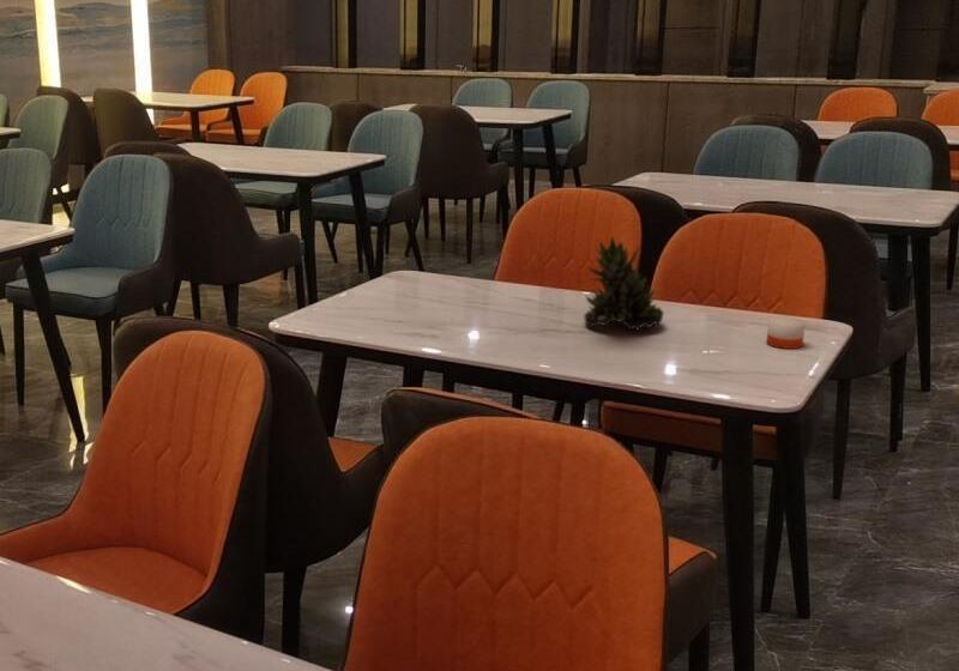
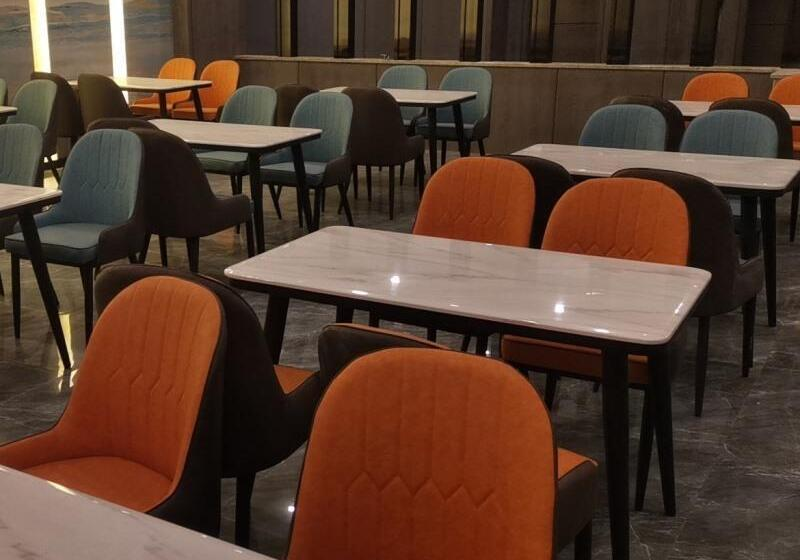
- candle [765,302,807,350]
- succulent plant [583,235,665,332]
